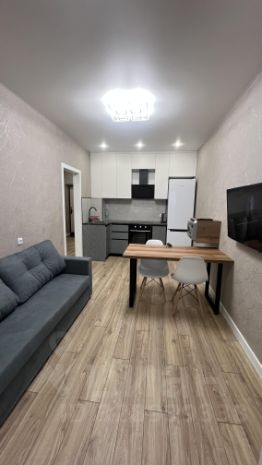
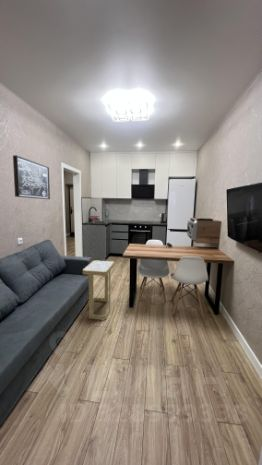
+ side table [82,260,115,321]
+ wall art [12,154,51,200]
